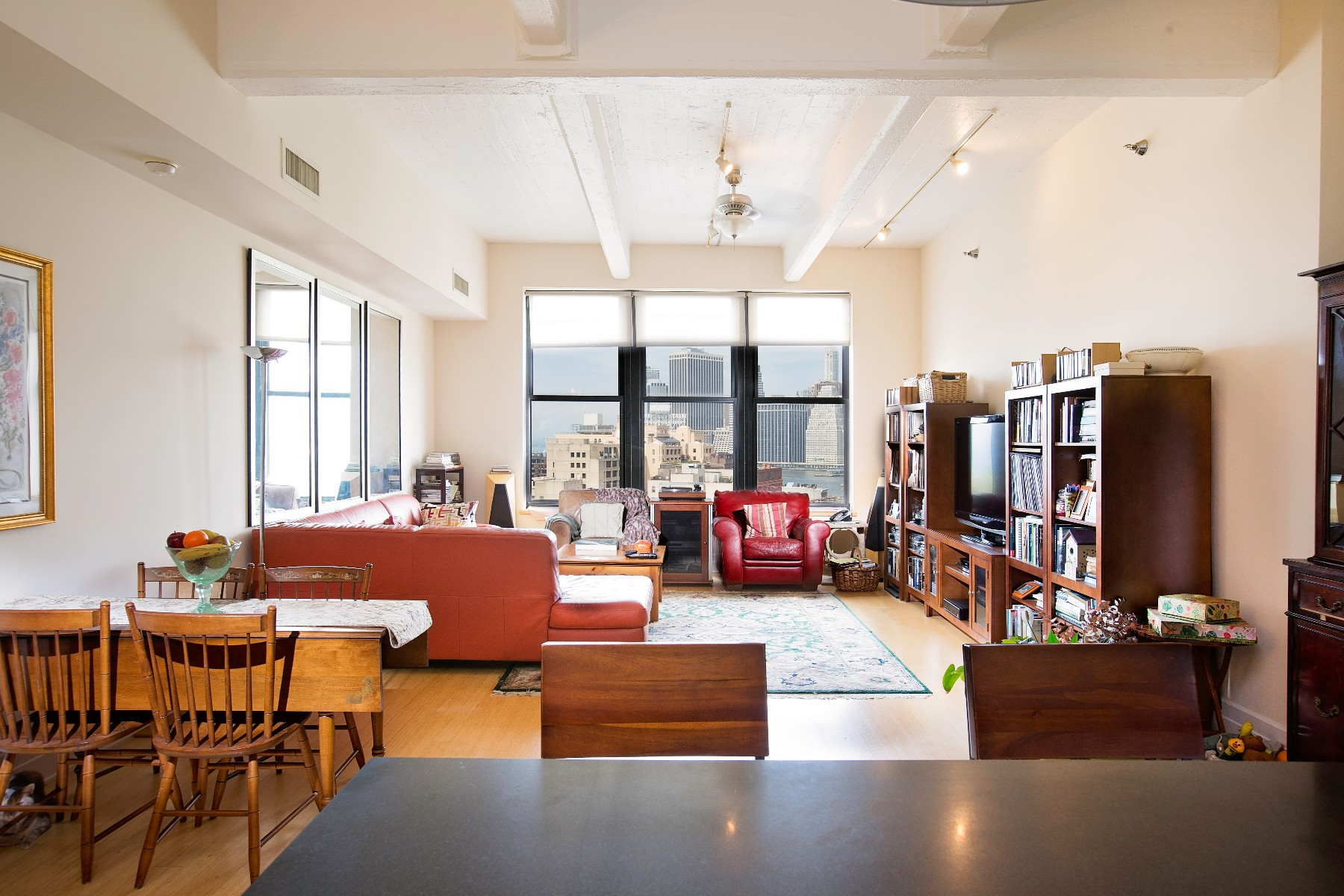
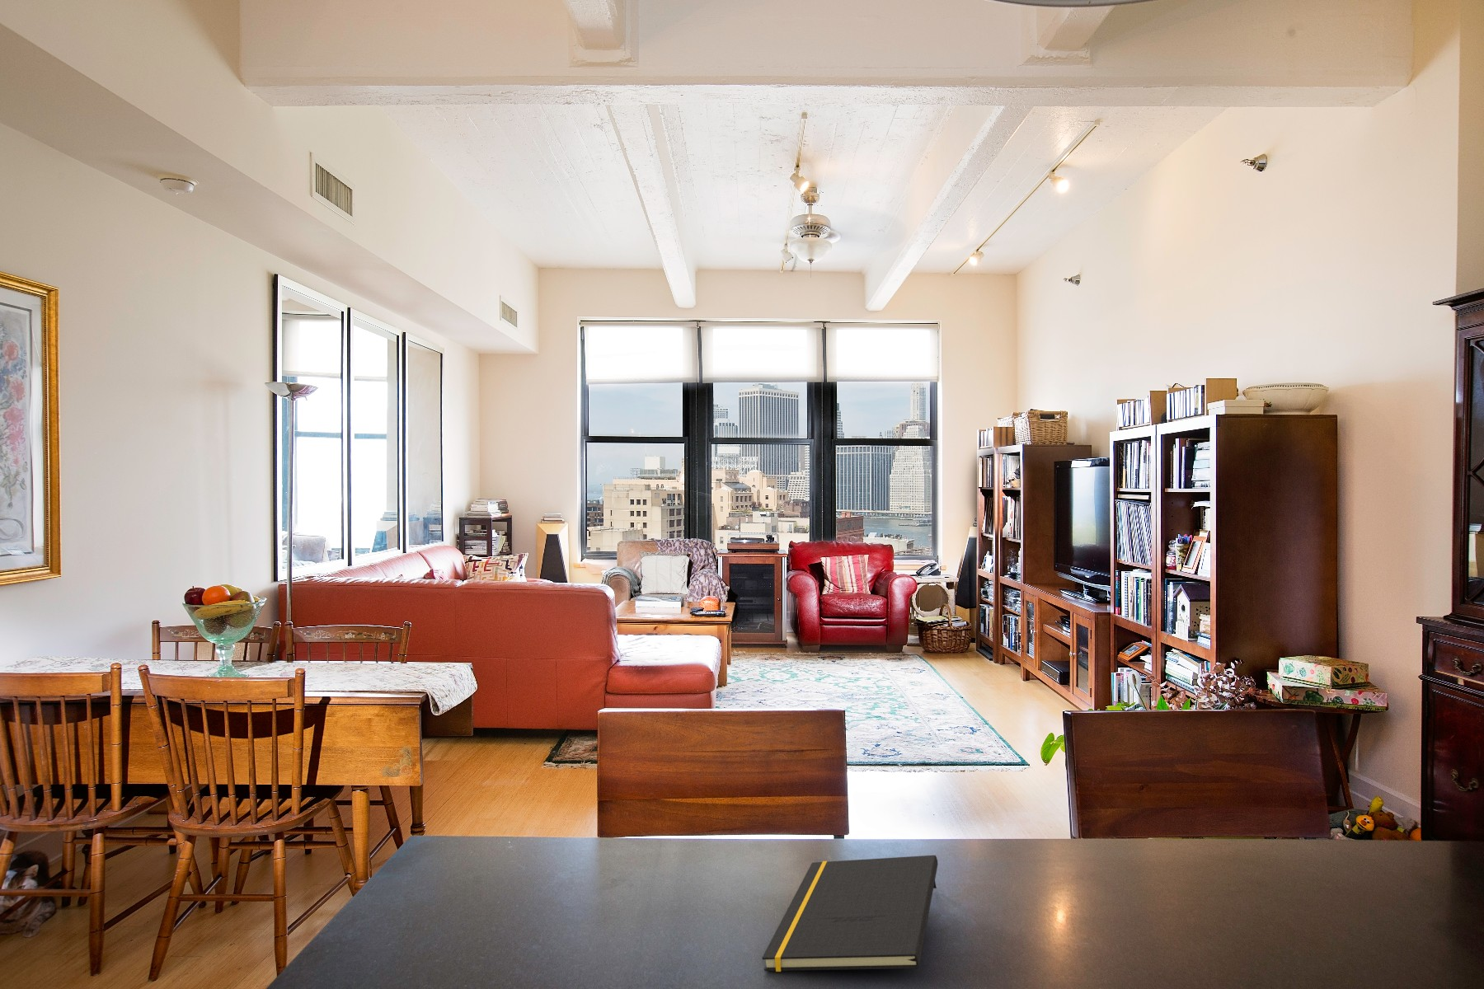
+ notepad [762,854,939,972]
